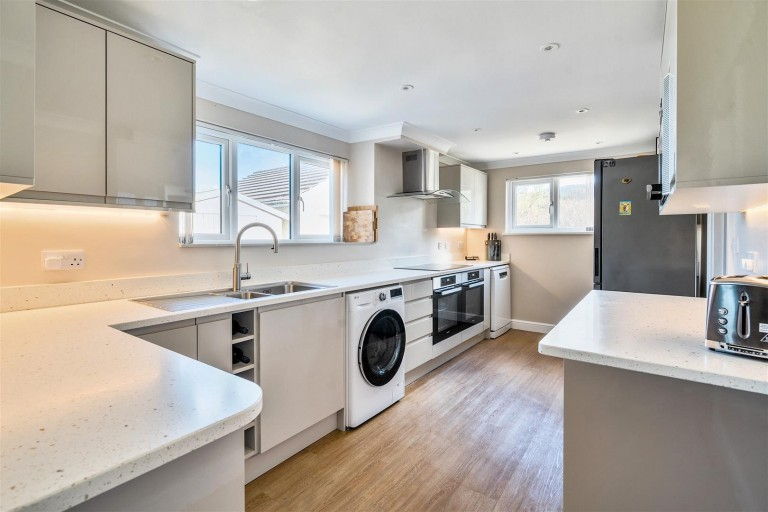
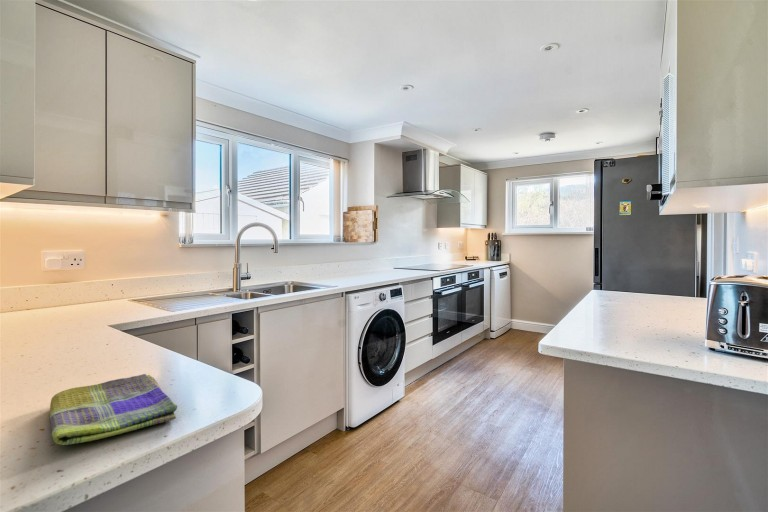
+ dish towel [49,373,178,446]
